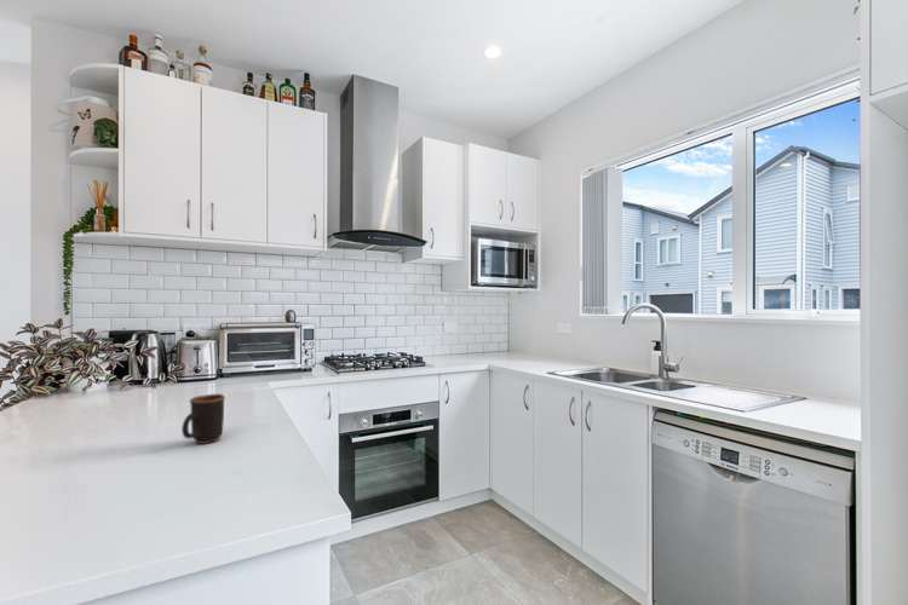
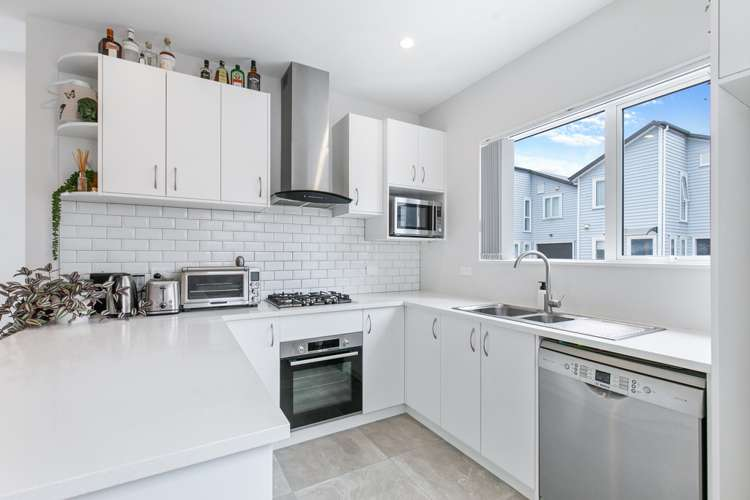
- mug [180,393,226,445]
